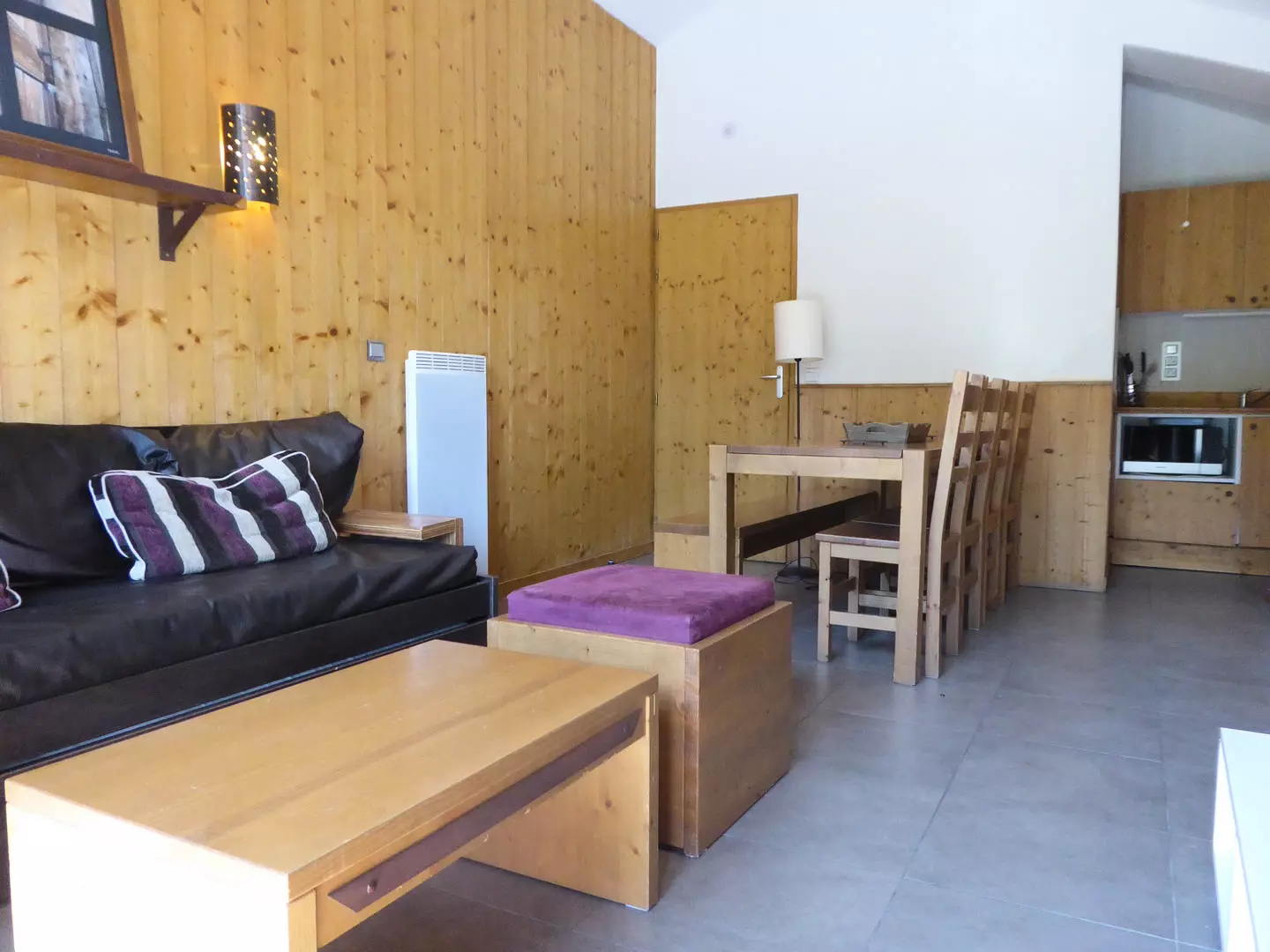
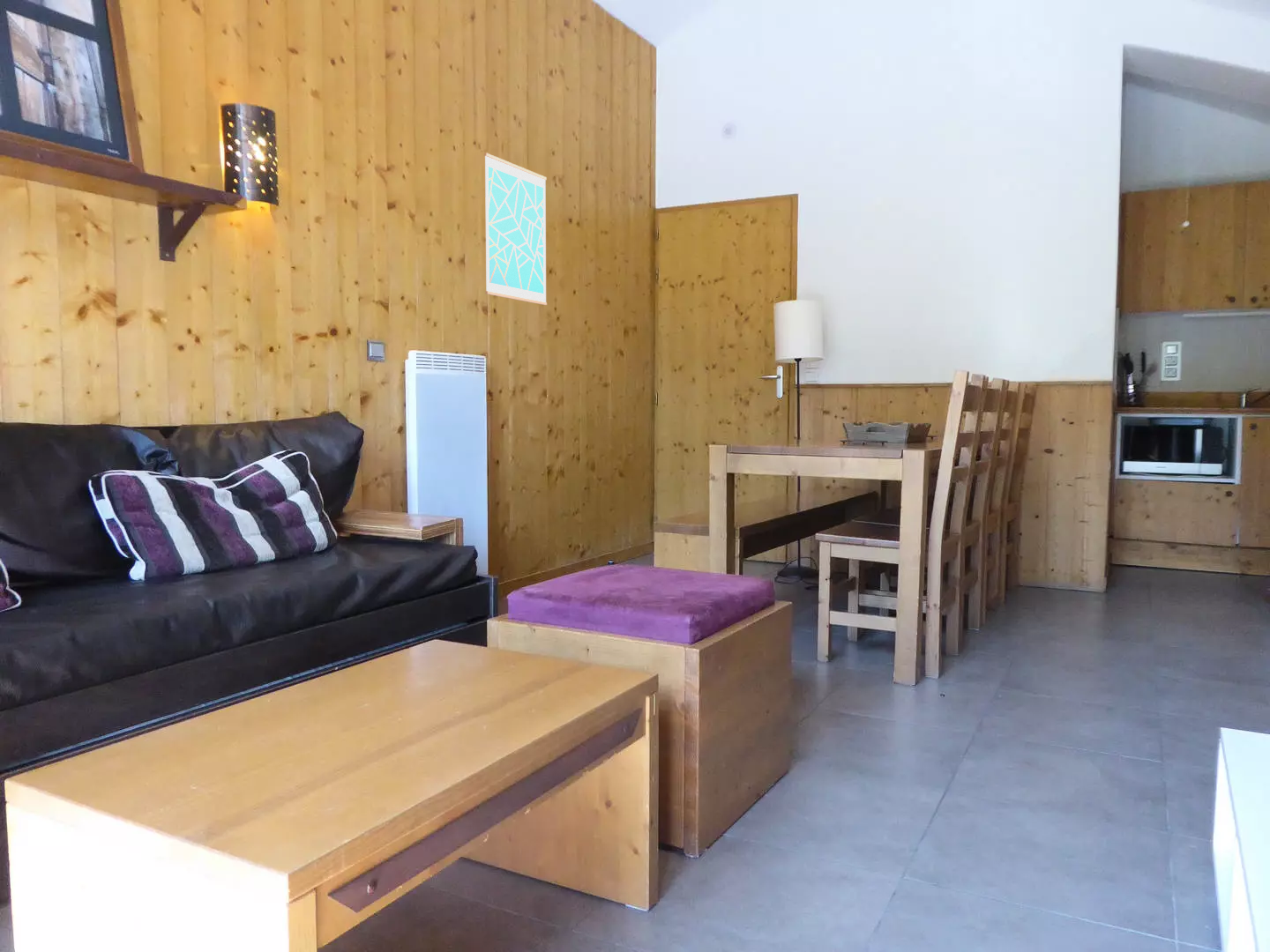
+ wall art [483,152,548,306]
